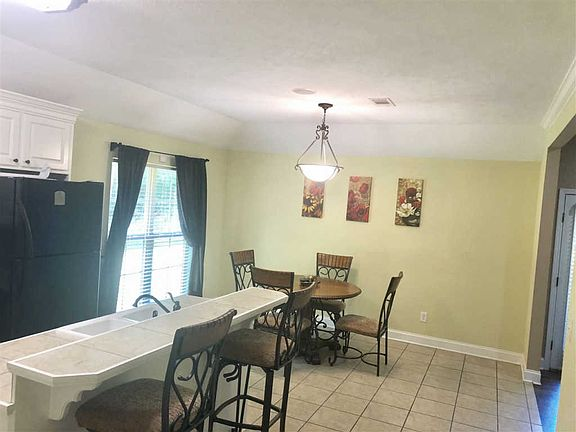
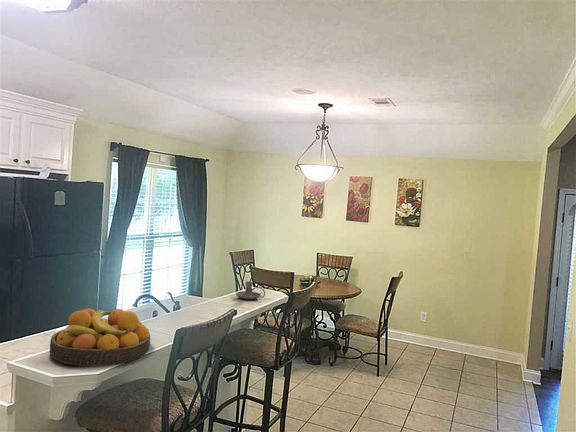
+ fruit bowl [49,307,151,367]
+ candle holder [235,281,266,300]
